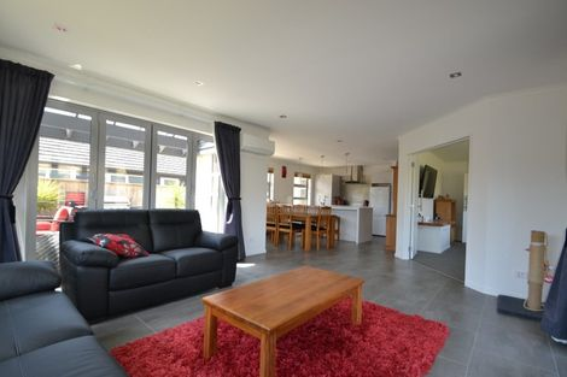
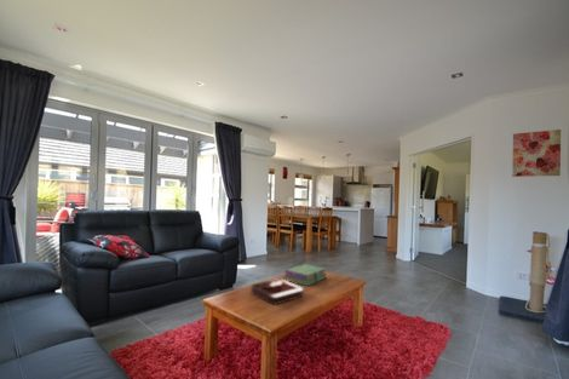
+ stack of books [283,263,327,287]
+ decorative tray [249,277,304,305]
+ wall art [511,128,562,178]
